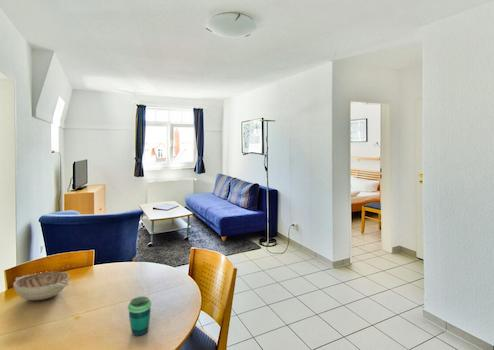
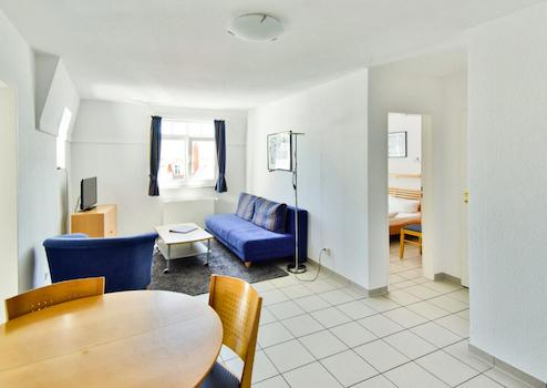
- decorative bowl [12,271,71,301]
- cup [127,296,153,337]
